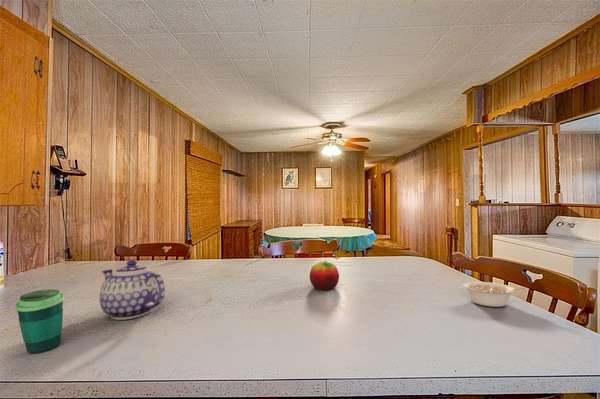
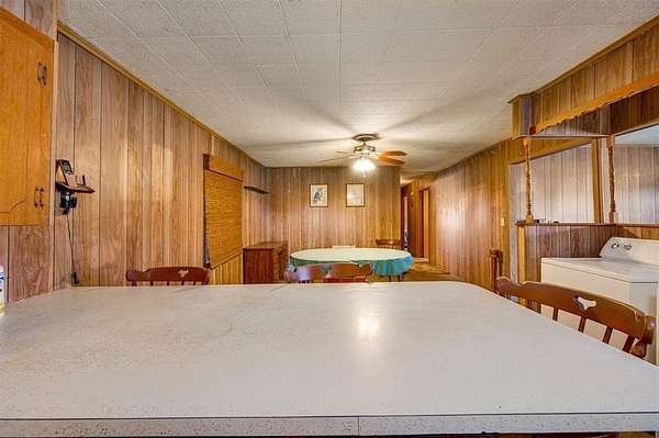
- legume [463,281,526,308]
- teapot [98,259,166,321]
- fruit [309,260,340,291]
- cup [14,289,65,354]
